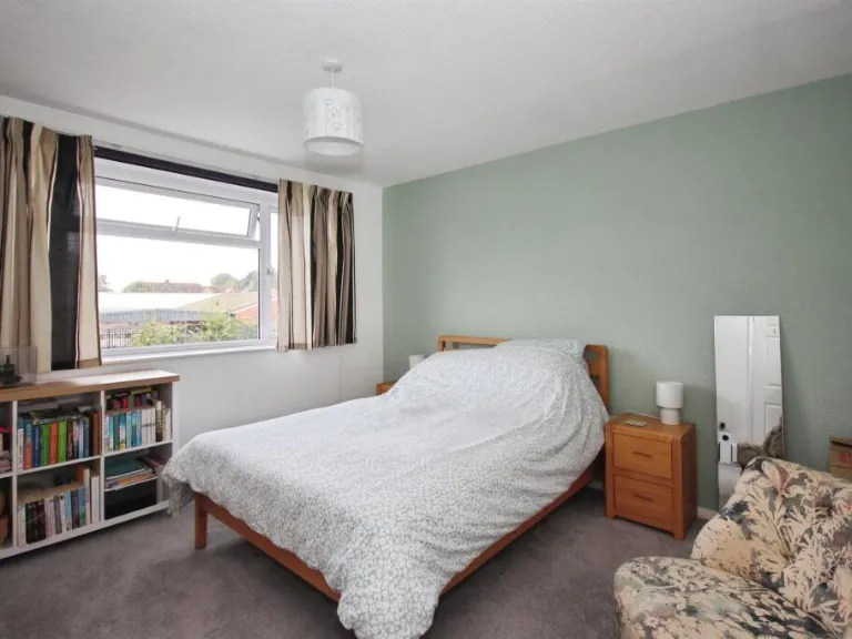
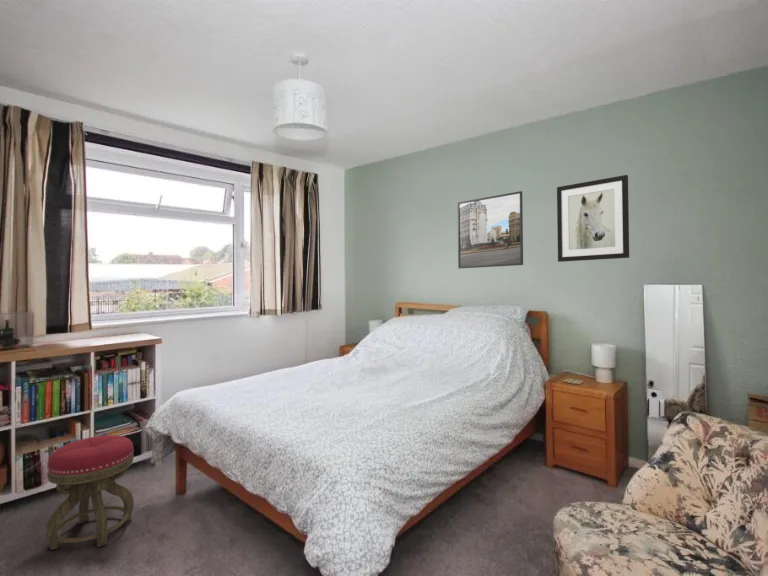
+ stool [45,434,135,551]
+ wall art [556,174,630,263]
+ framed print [457,190,524,270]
